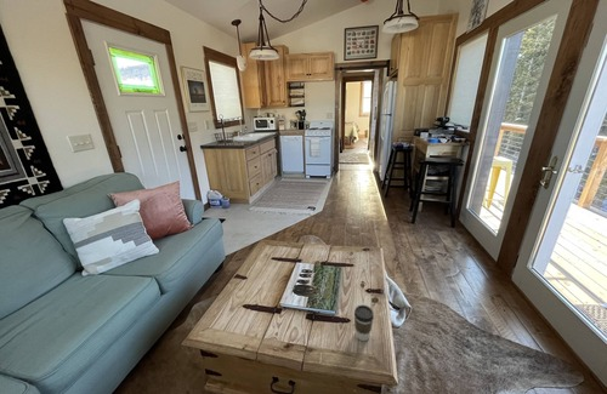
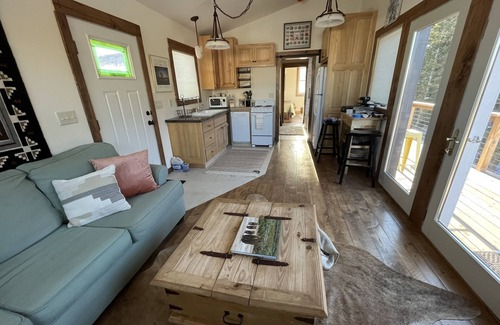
- coffee cup [353,304,375,342]
